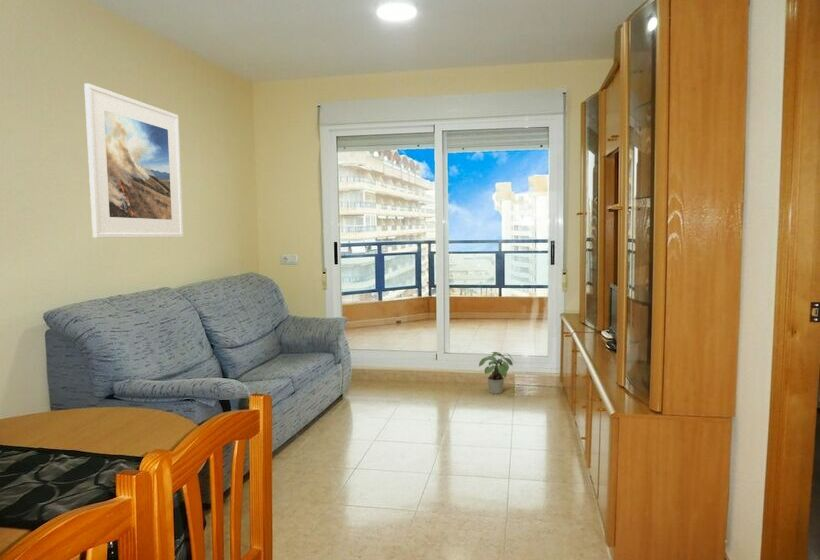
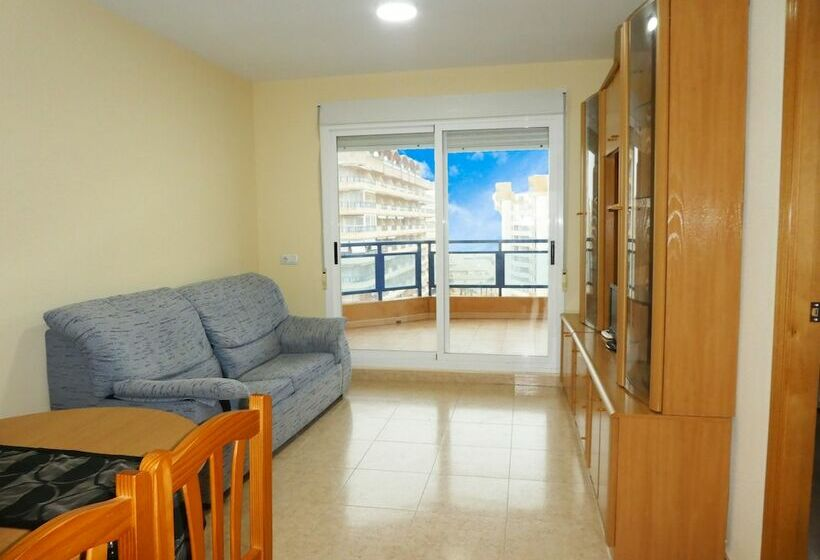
- potted plant [478,351,515,395]
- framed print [83,82,184,239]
